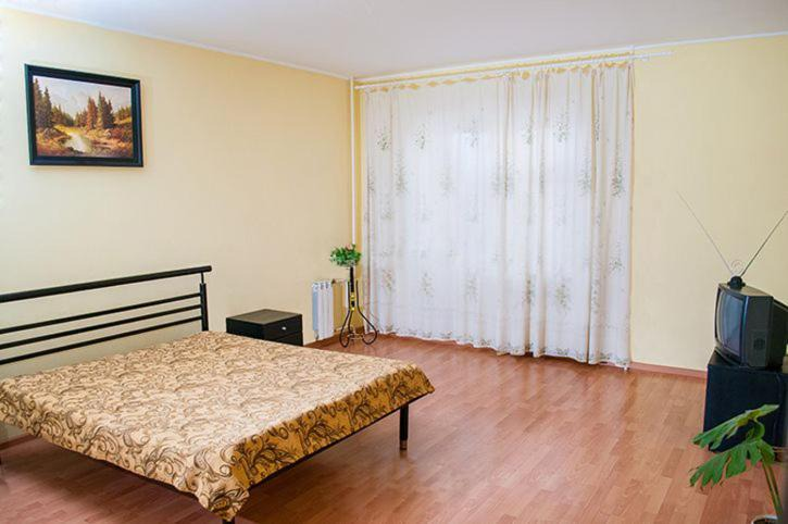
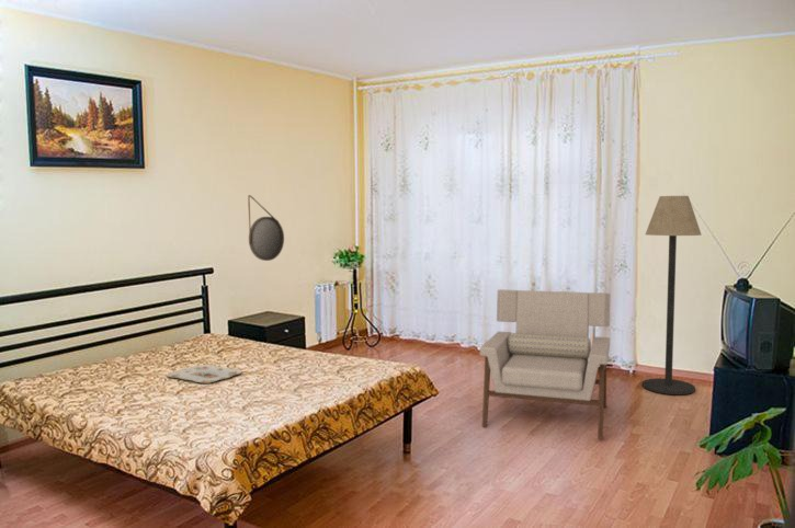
+ floor lamp [641,195,703,395]
+ armchair [479,288,611,440]
+ home mirror [247,194,285,262]
+ serving tray [166,364,242,384]
